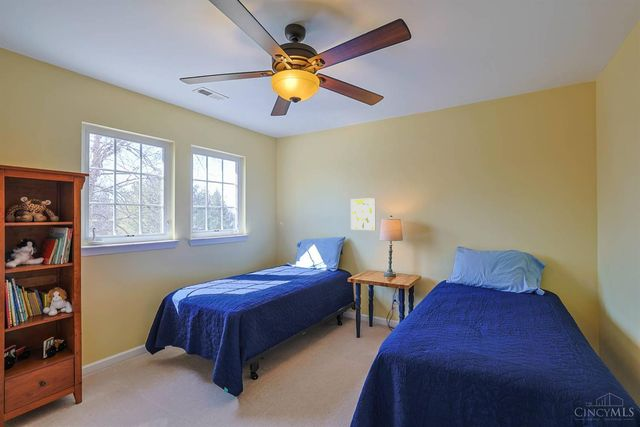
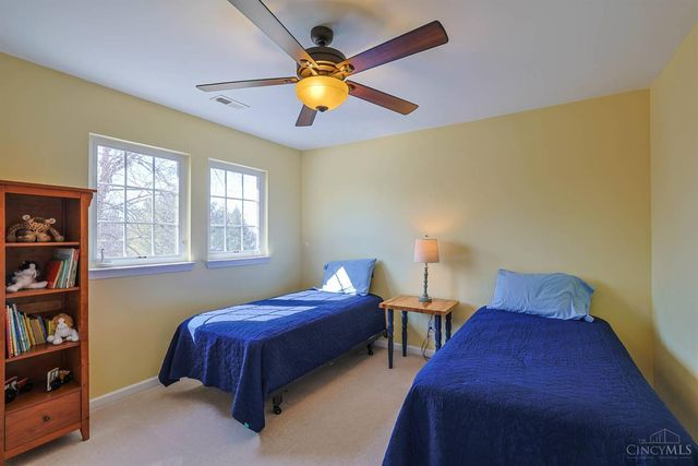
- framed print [350,197,376,231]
